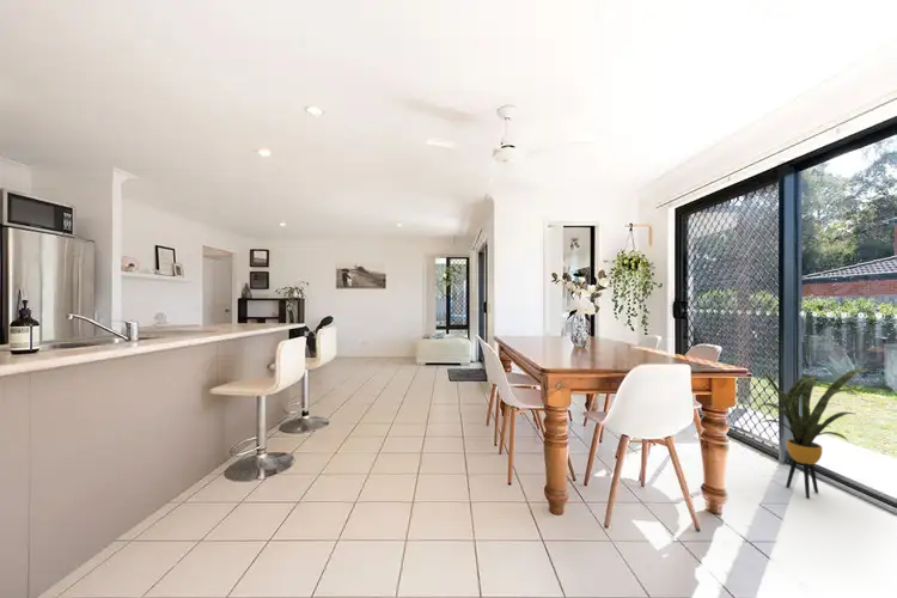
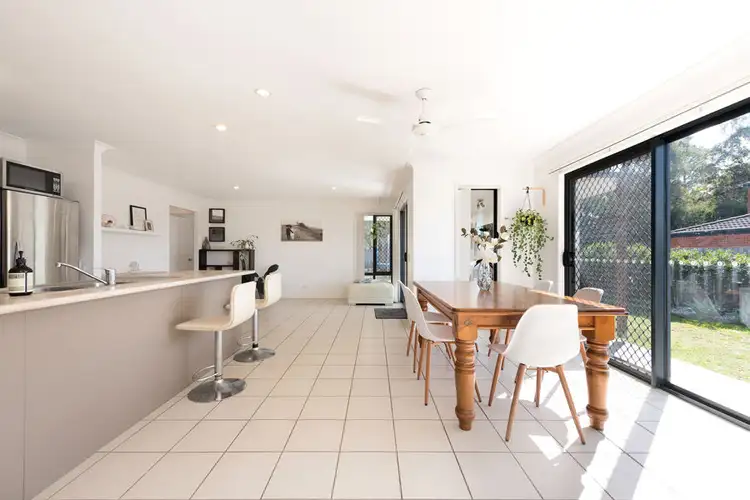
- house plant [756,366,869,499]
